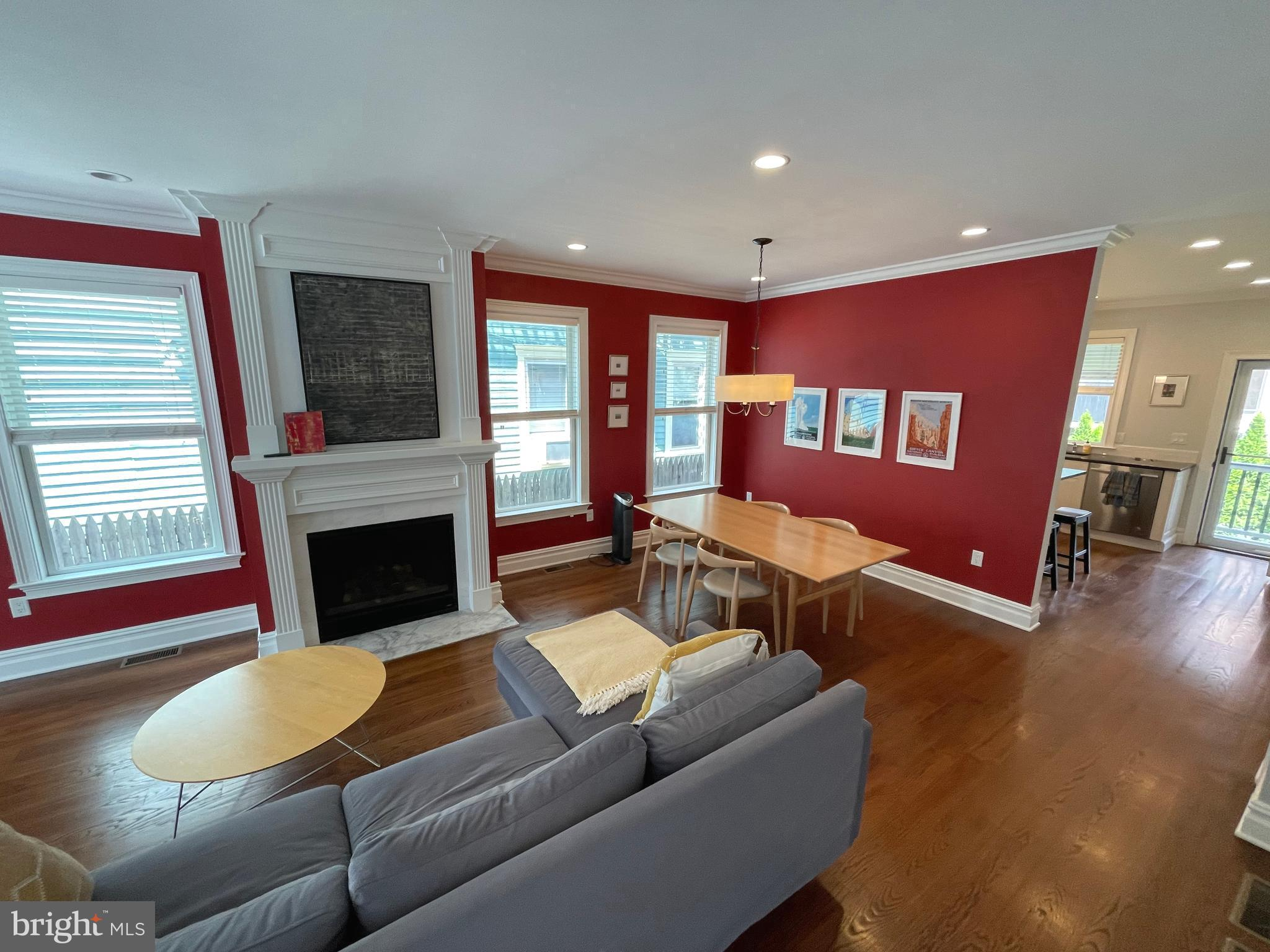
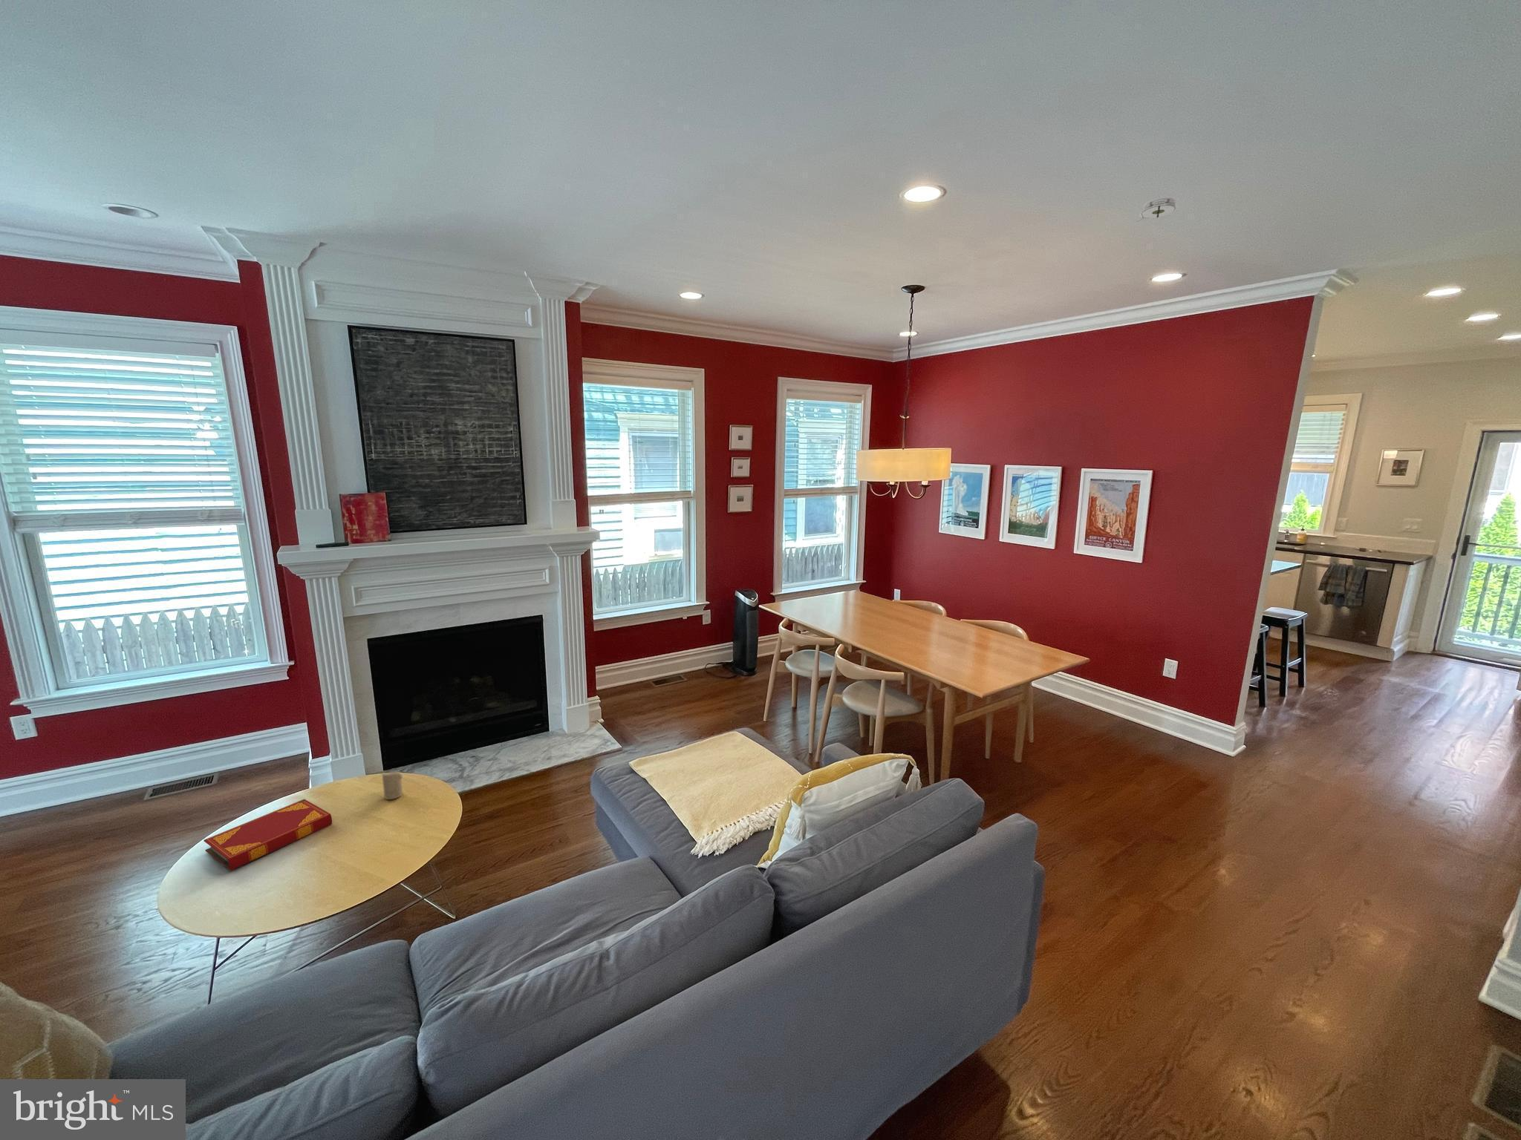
+ candle [382,771,404,800]
+ hardback book [202,799,333,872]
+ smoke detector [1137,196,1178,222]
